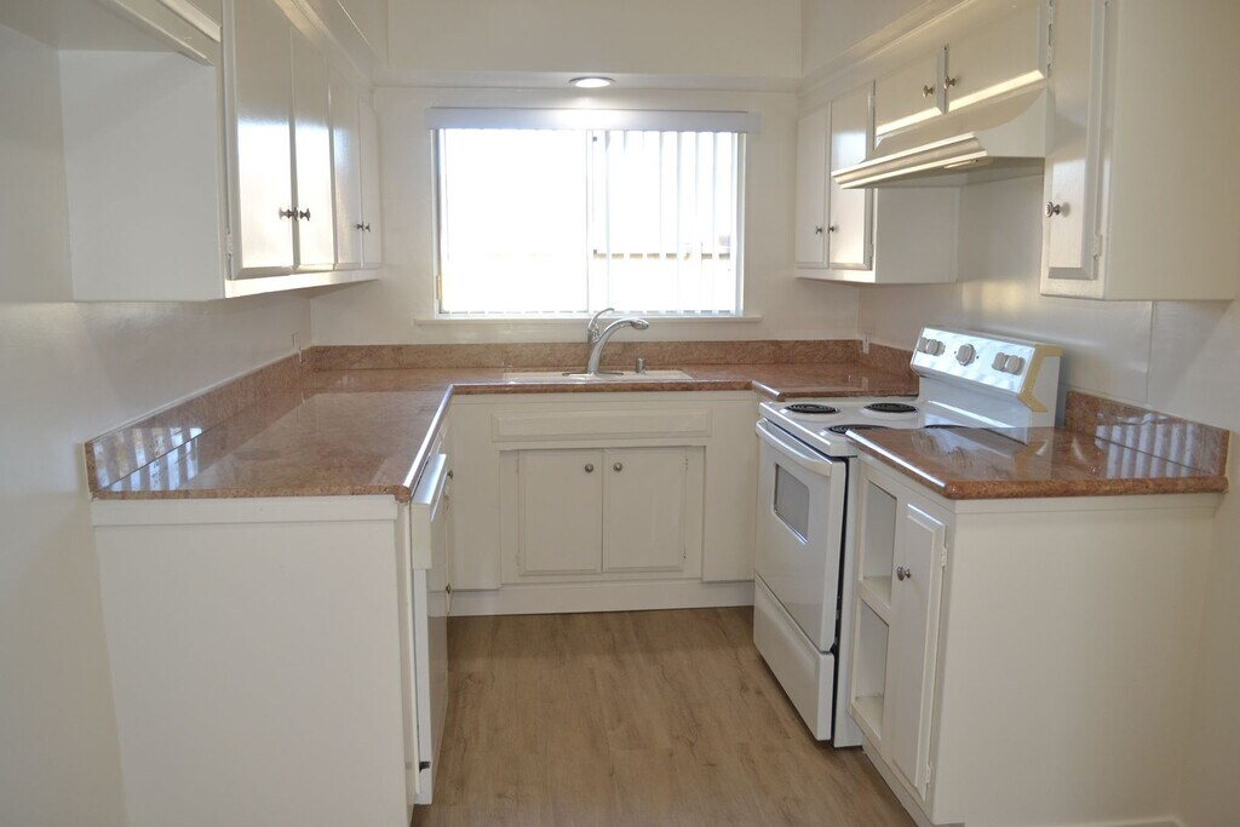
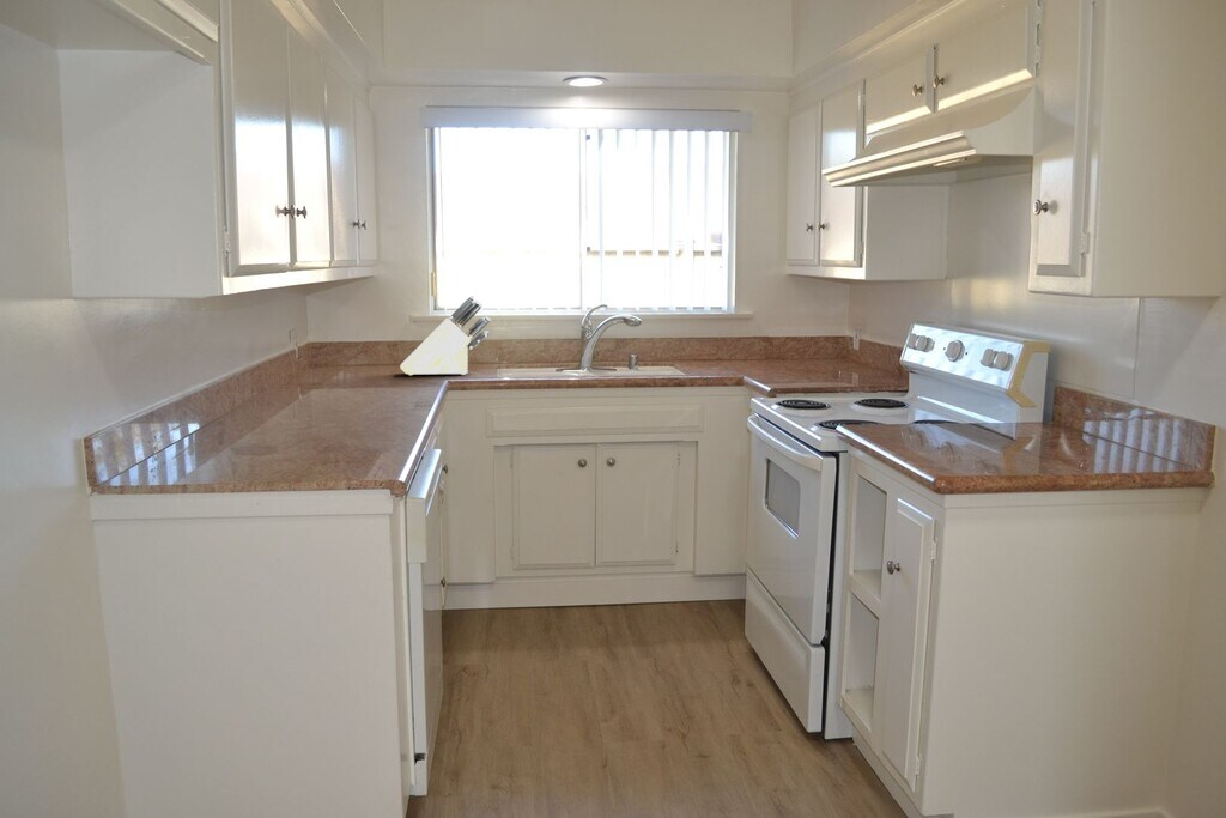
+ knife block [400,295,492,376]
